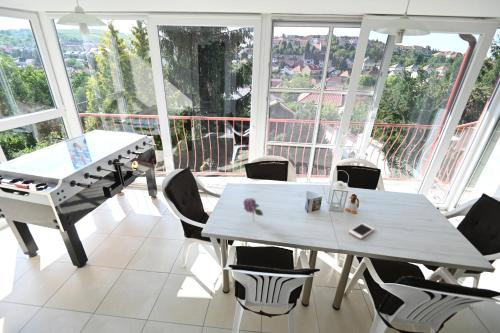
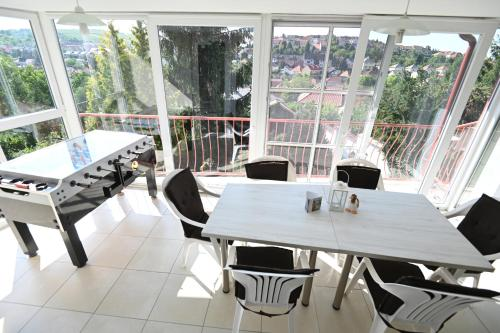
- cell phone [348,222,375,240]
- flower [242,197,264,222]
